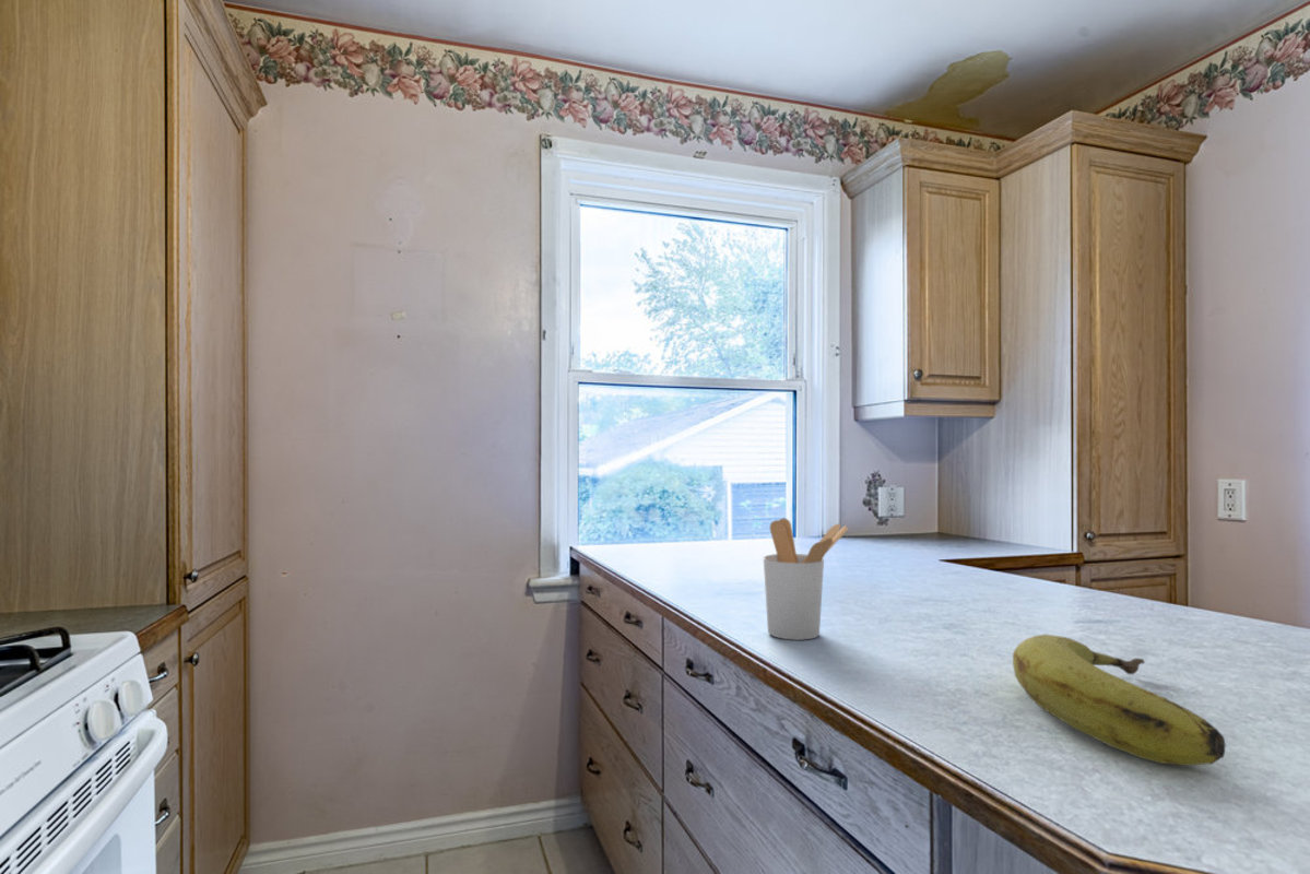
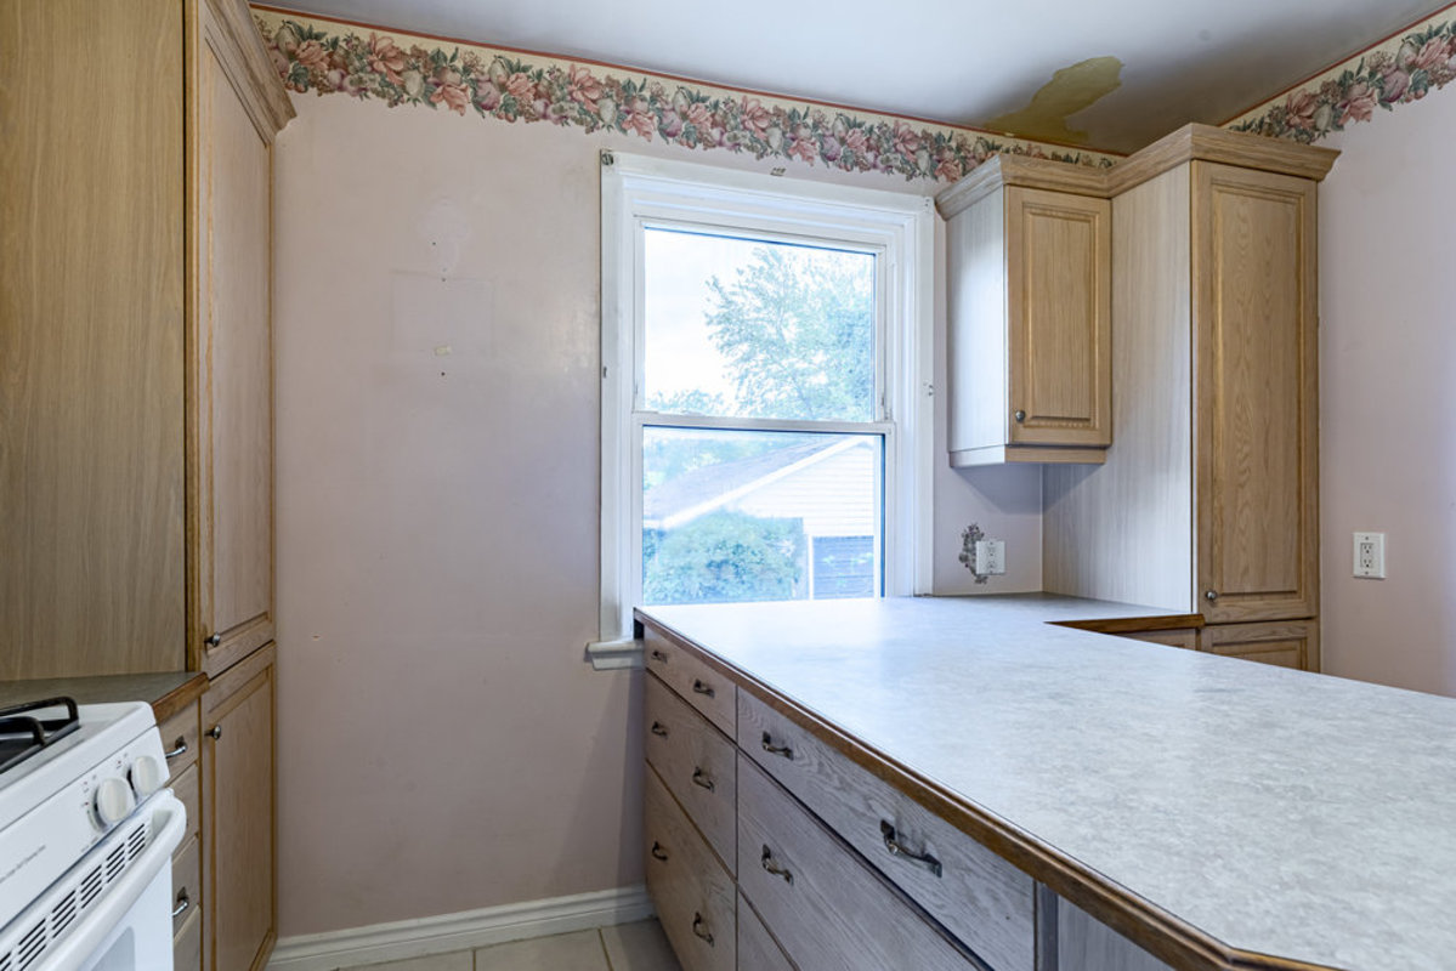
- fruit [1012,634,1227,766]
- utensil holder [763,517,850,641]
